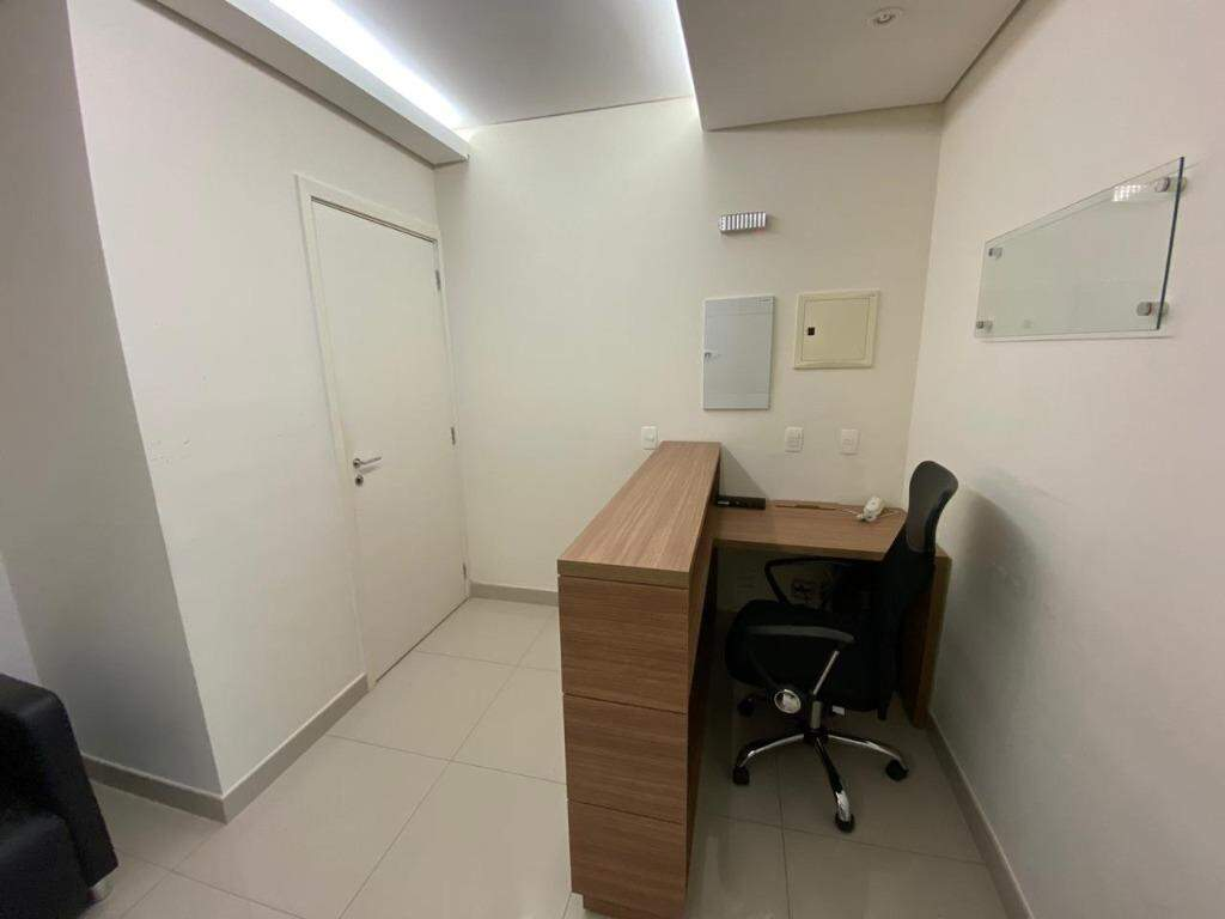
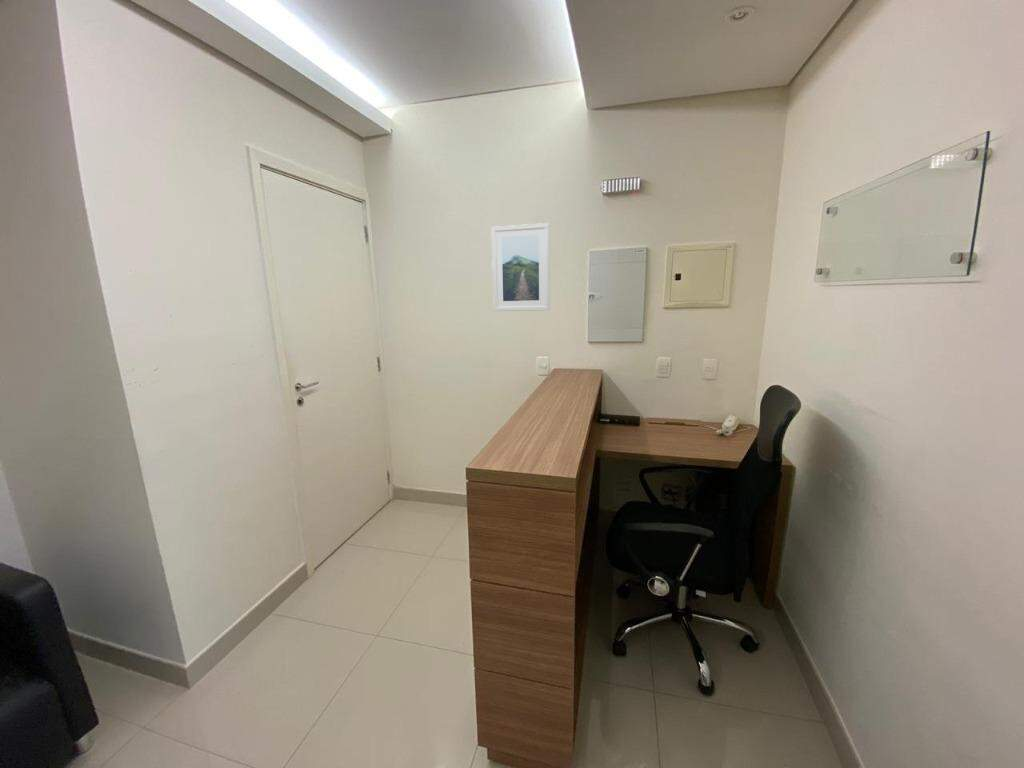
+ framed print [491,222,550,312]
